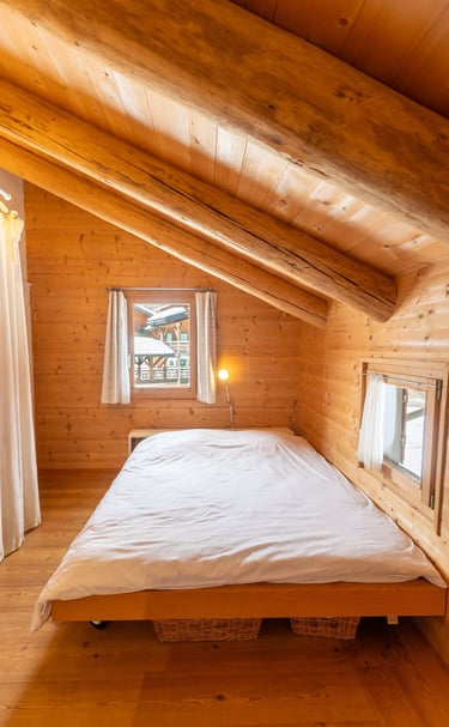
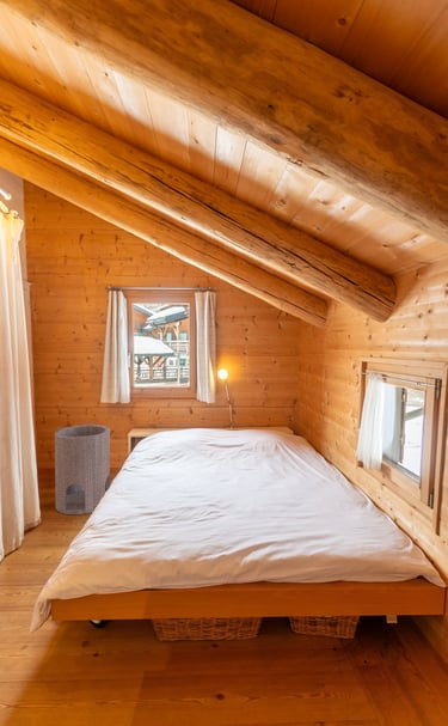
+ cylinder [54,421,111,515]
